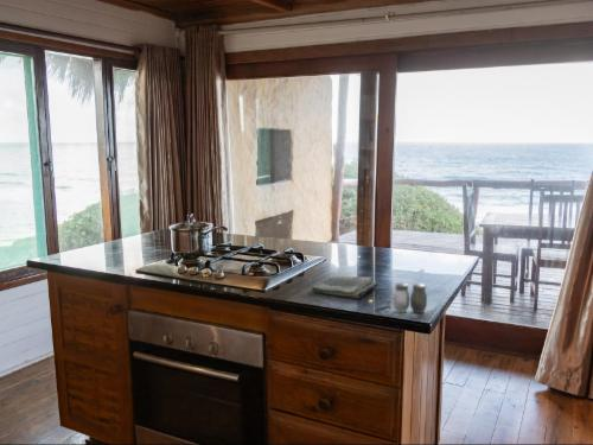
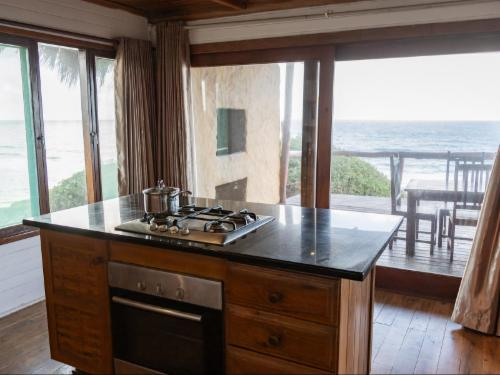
- salt and pepper shaker [393,282,428,314]
- dish towel [311,274,380,299]
